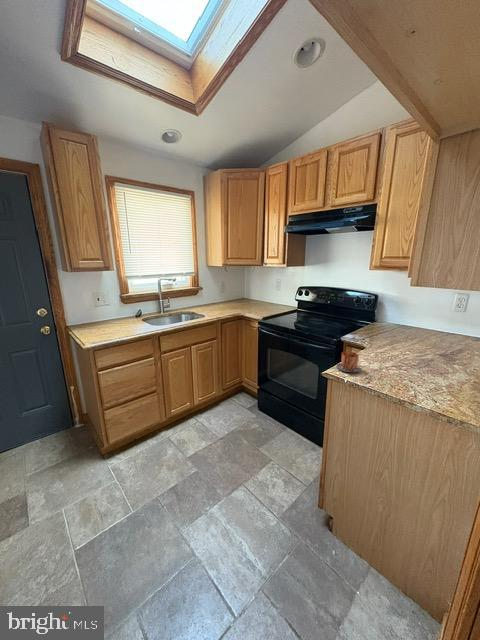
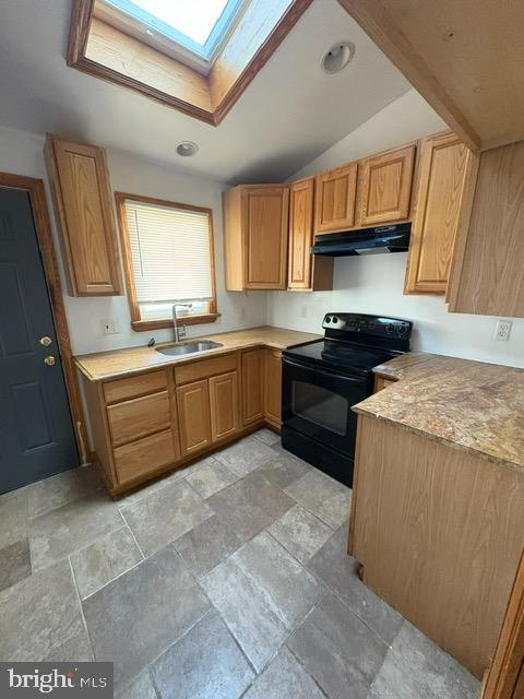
- mug [336,351,362,373]
